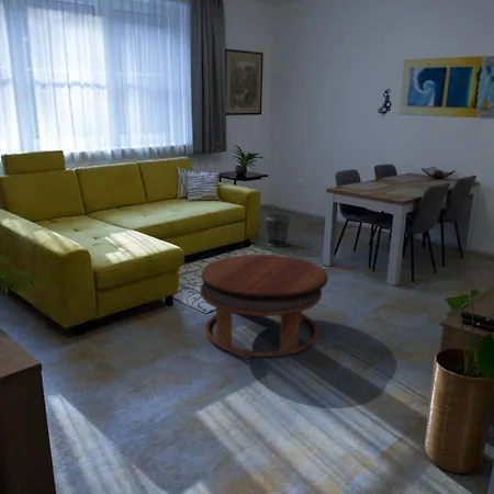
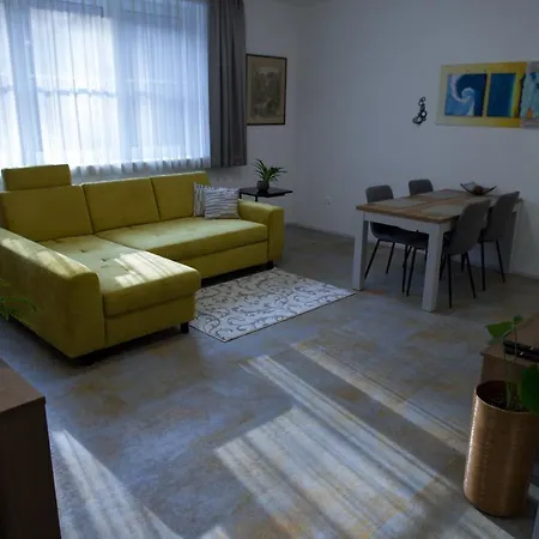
- waste bin [263,213,292,248]
- coffee table [199,254,329,358]
